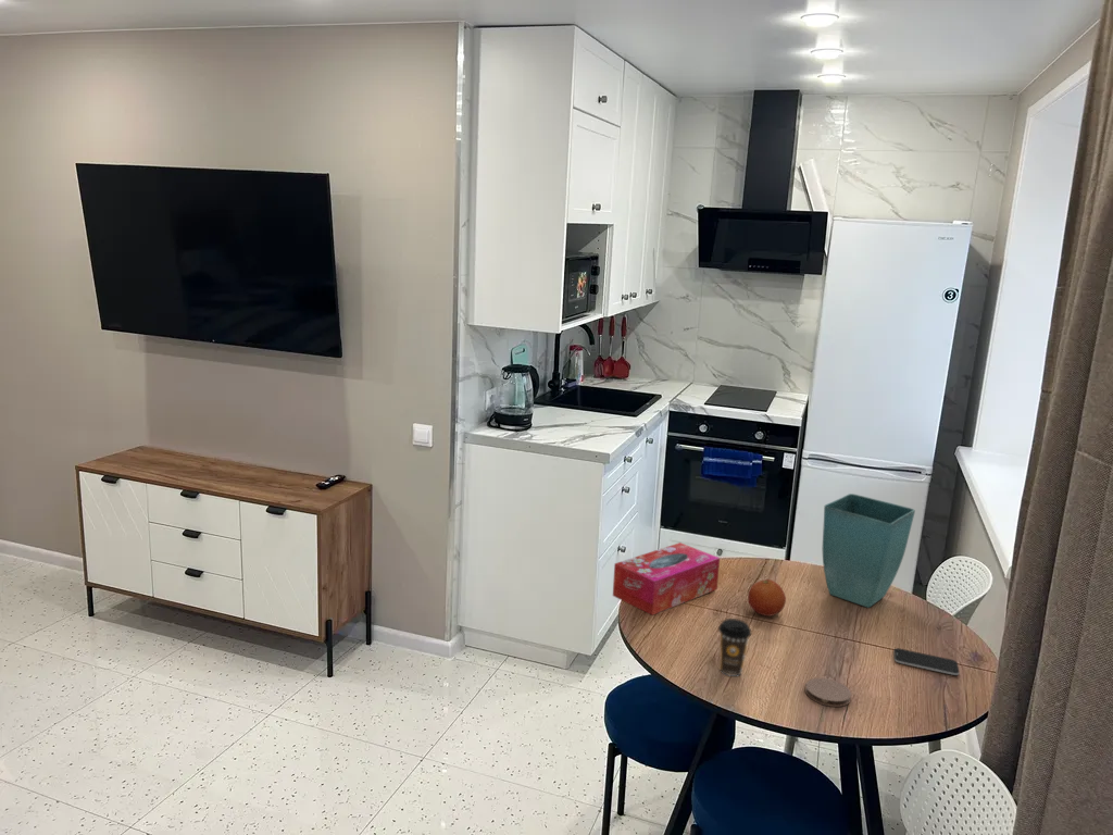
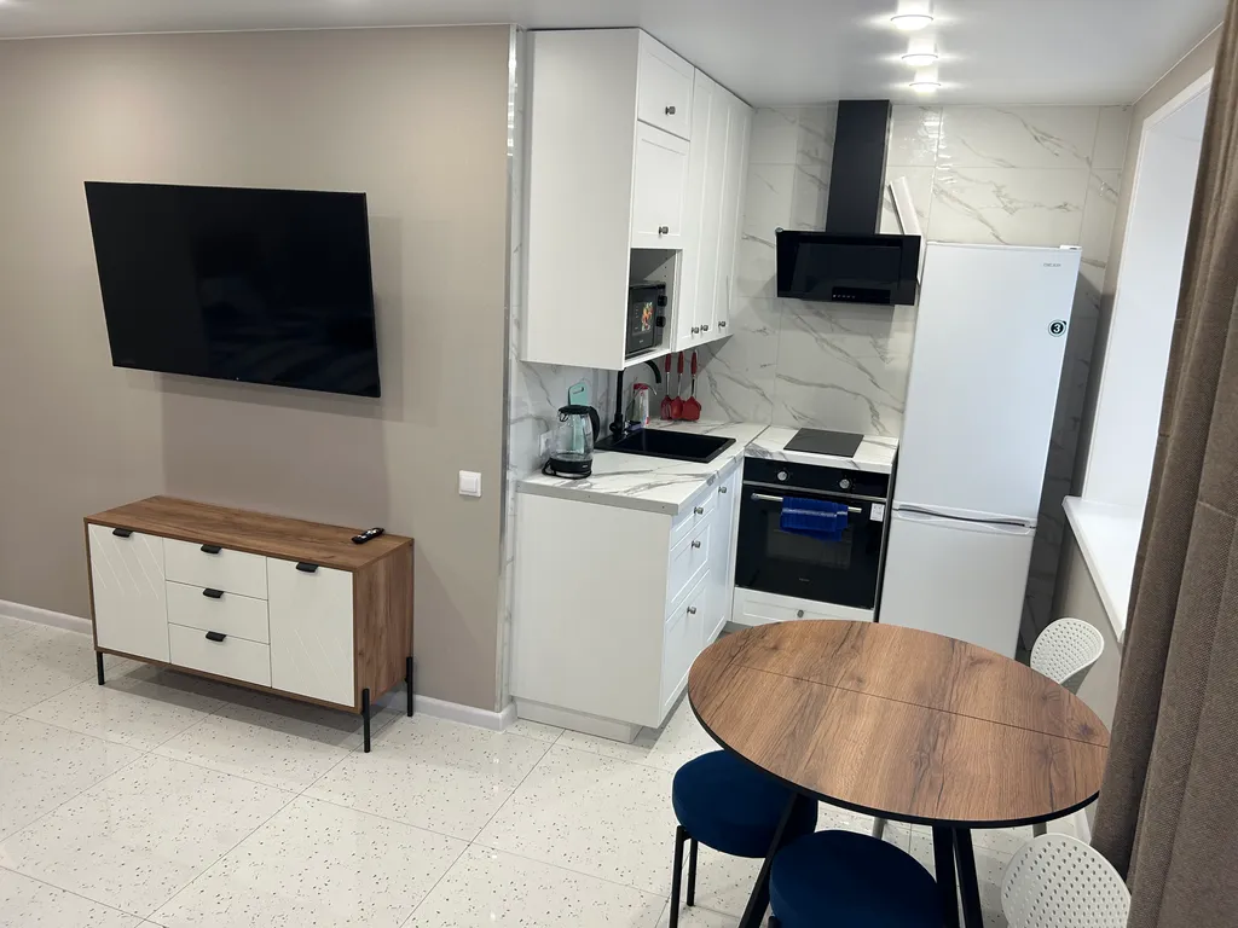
- flower pot [822,493,916,609]
- coaster [804,677,852,708]
- coffee cup [717,618,752,677]
- smartphone [893,647,960,676]
- fruit [747,578,787,618]
- tissue box [612,541,721,616]
